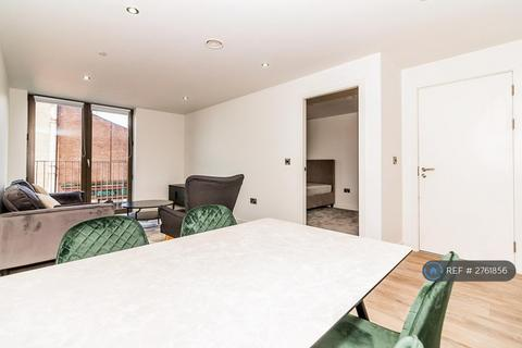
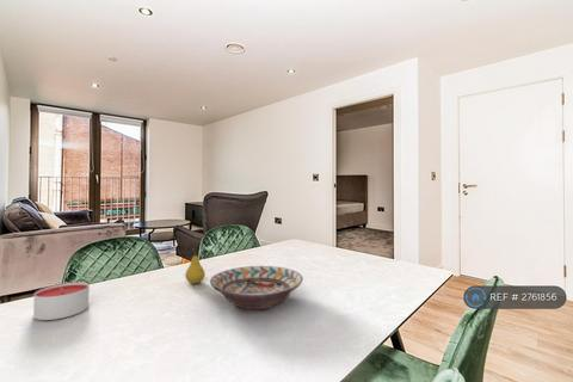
+ decorative bowl [209,265,304,310]
+ candle [32,282,91,321]
+ fruit [184,247,207,285]
